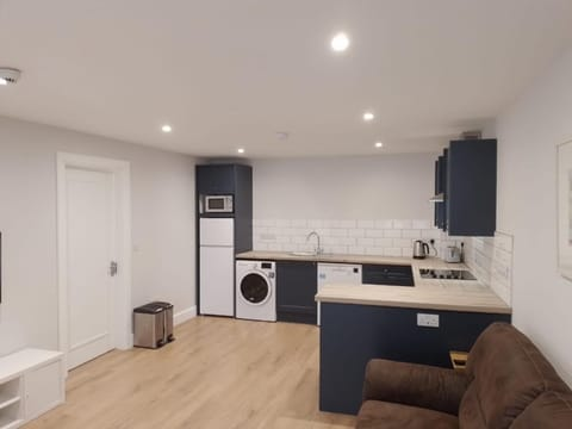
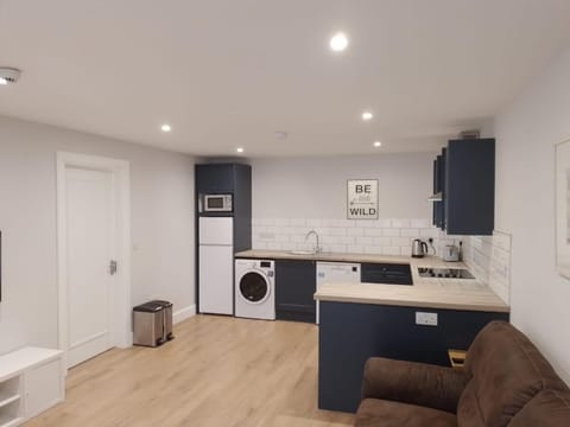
+ wall art [346,178,379,221]
